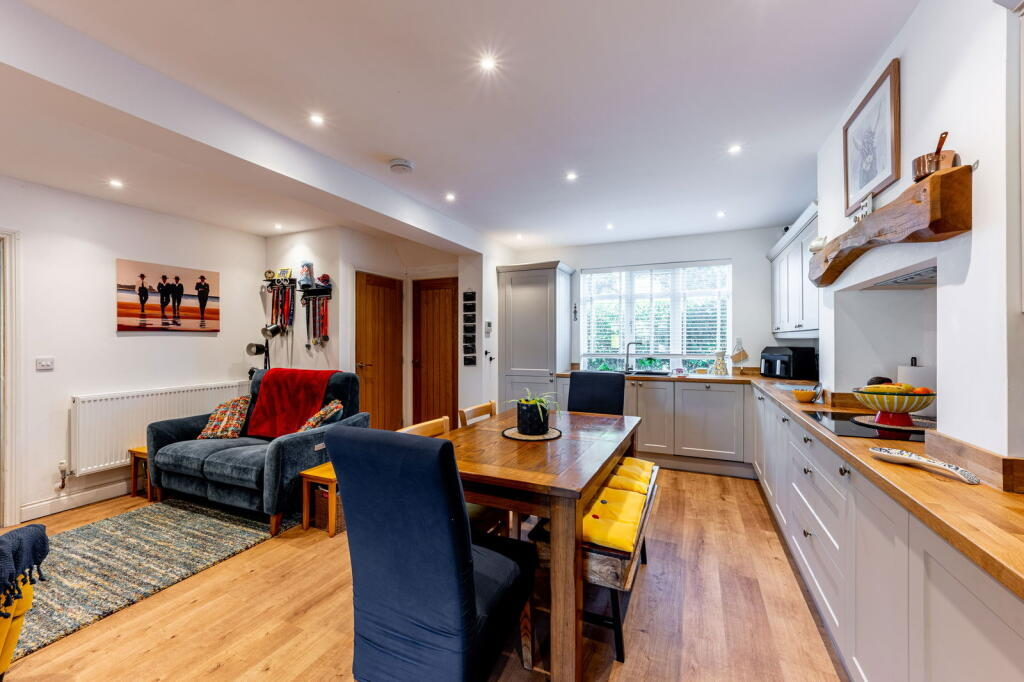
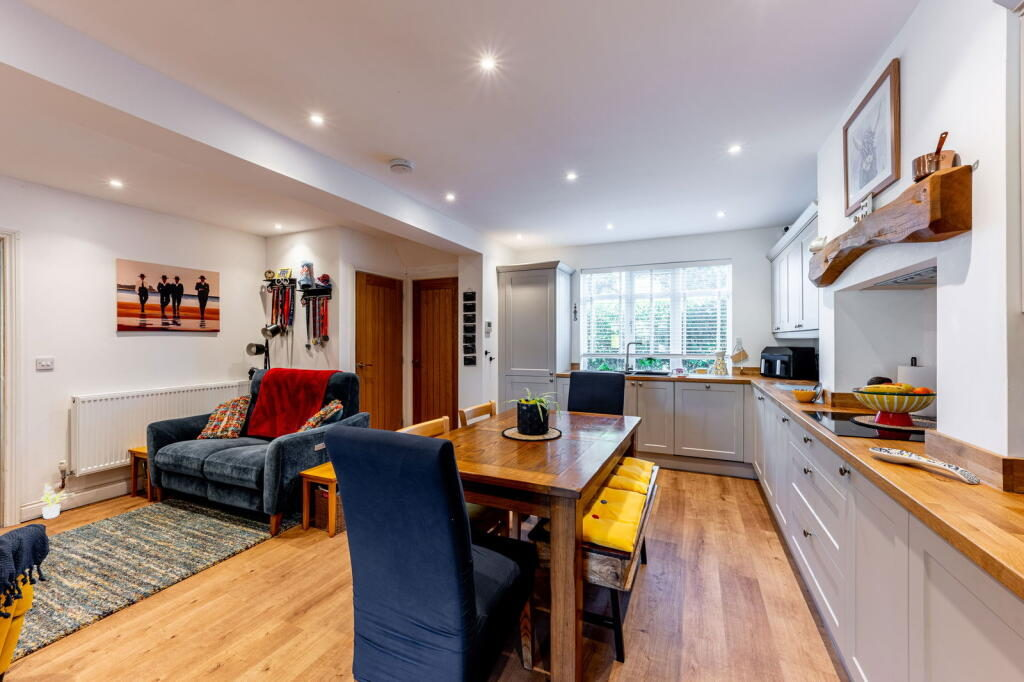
+ potted plant [40,481,75,520]
